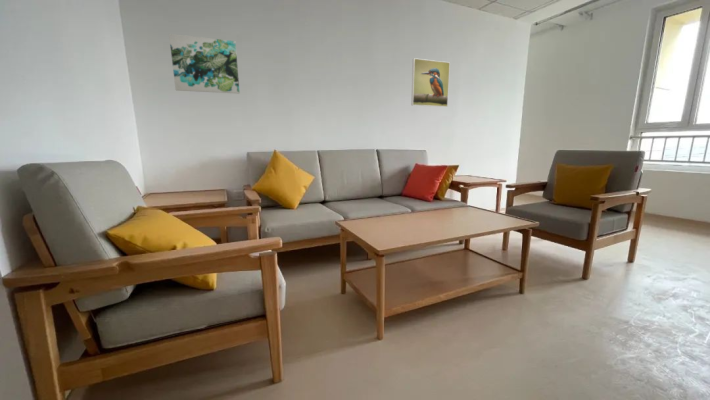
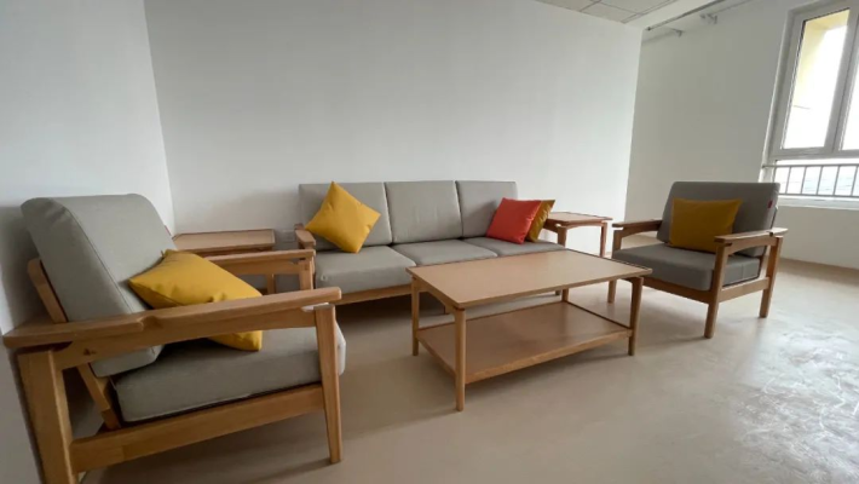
- wall art [168,33,241,94]
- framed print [410,57,451,108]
